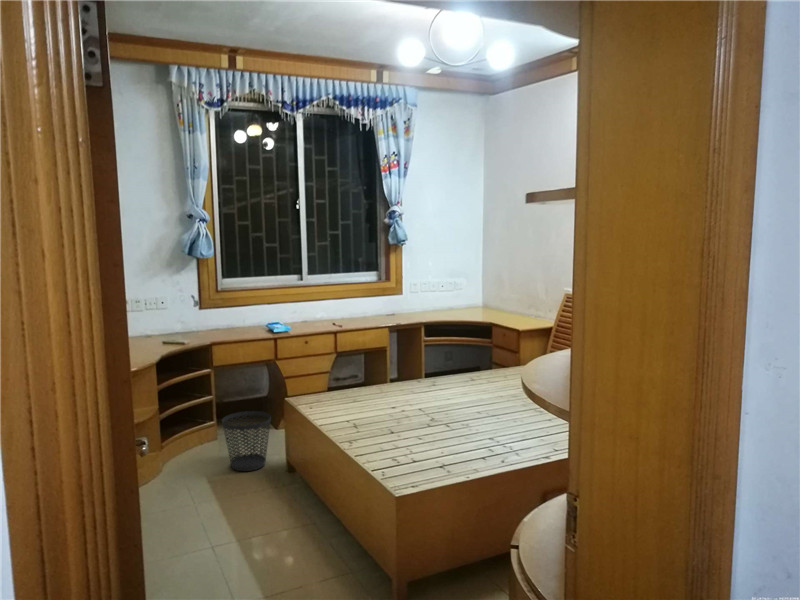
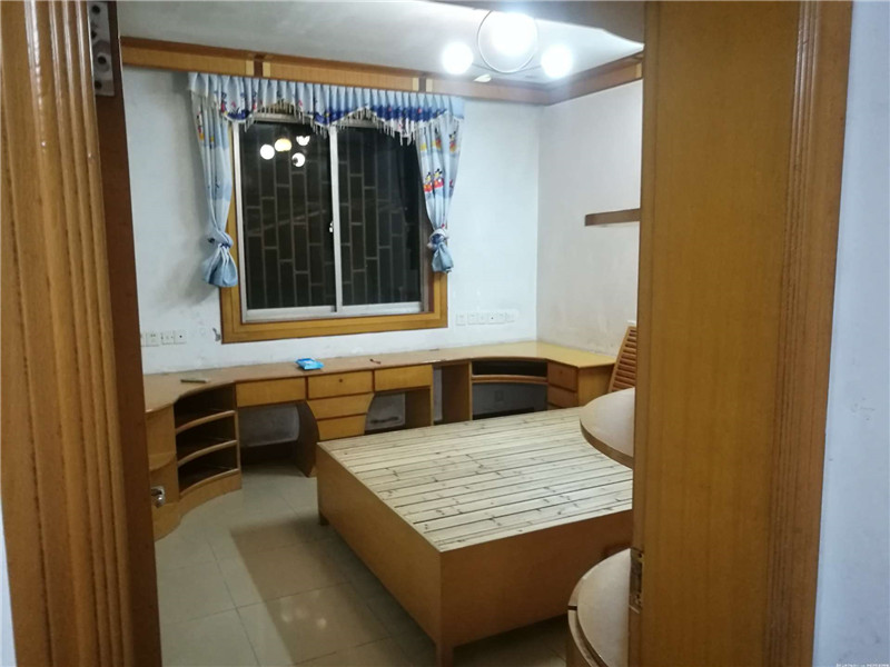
- wastebasket [221,410,272,472]
